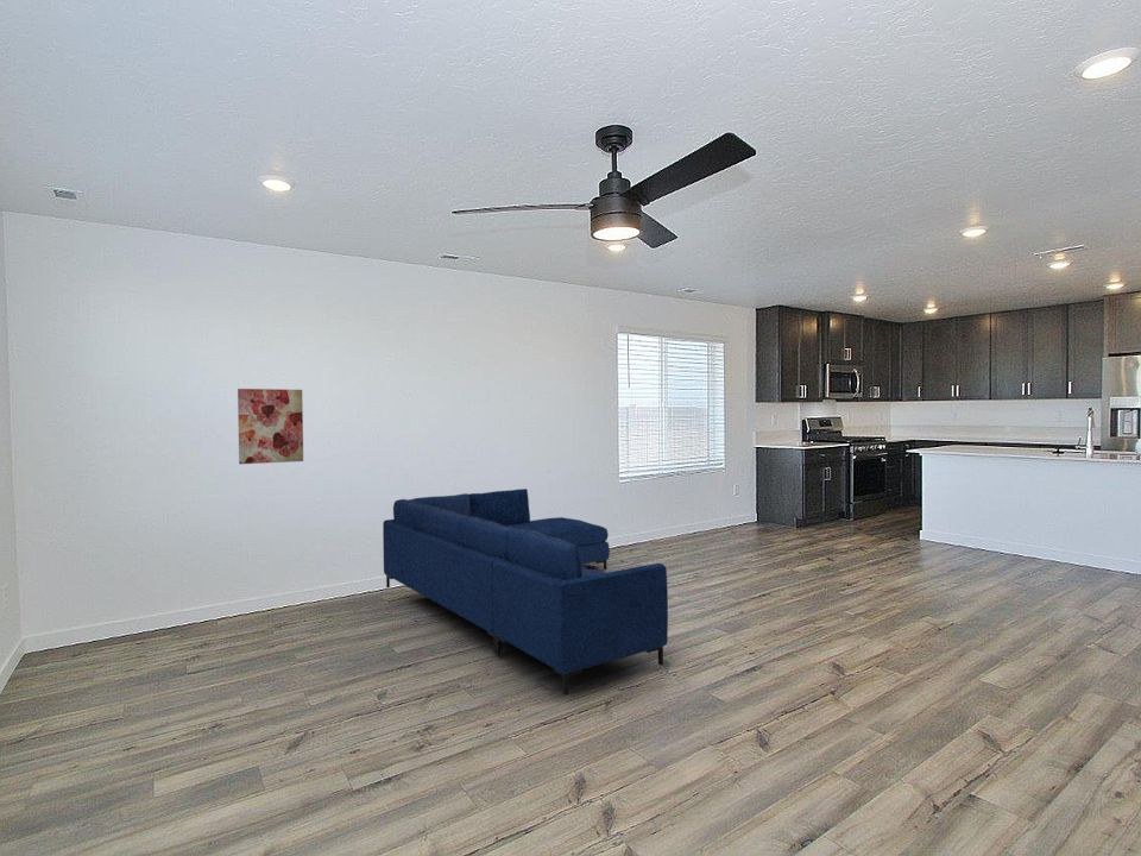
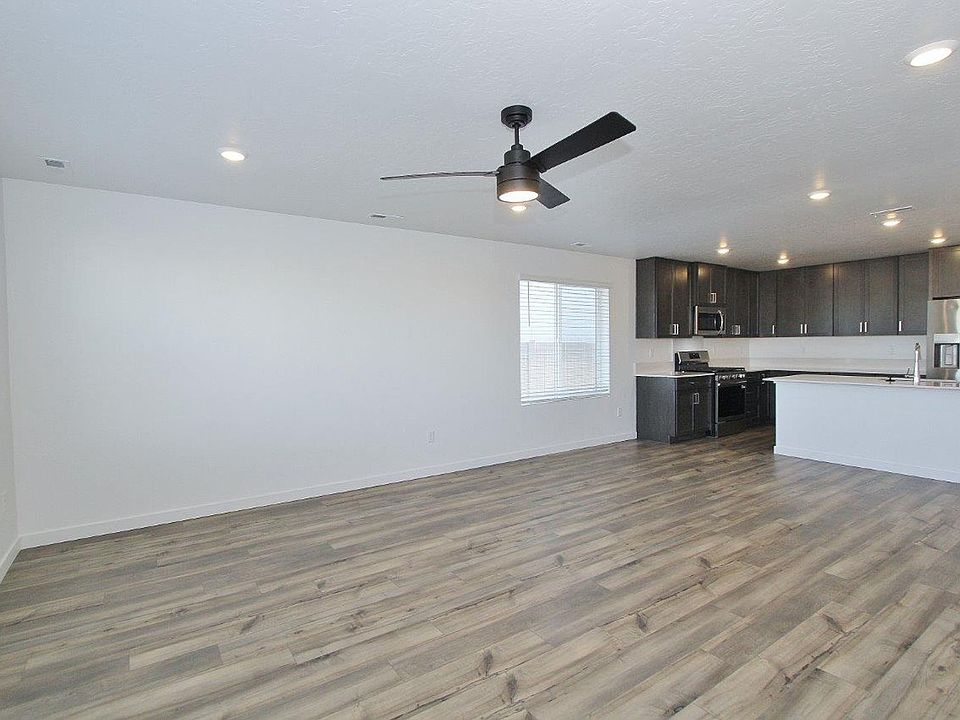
- wall art [237,388,304,465]
- sofa [382,487,669,697]
